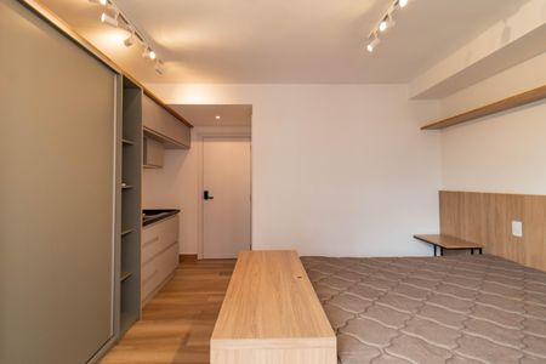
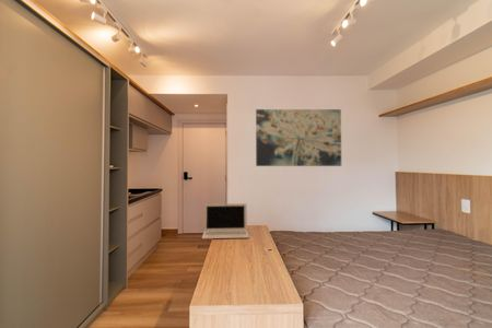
+ wall art [255,108,342,167]
+ laptop [201,202,250,239]
